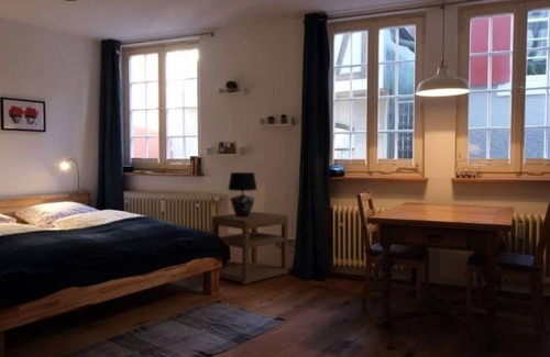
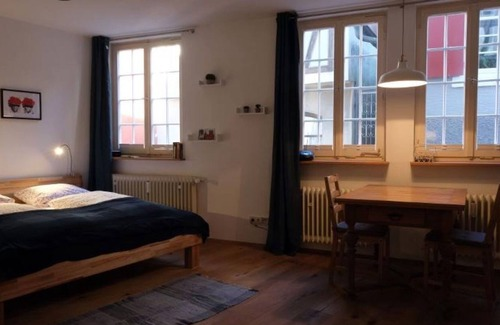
- nightstand [210,211,289,286]
- table lamp [227,171,258,217]
